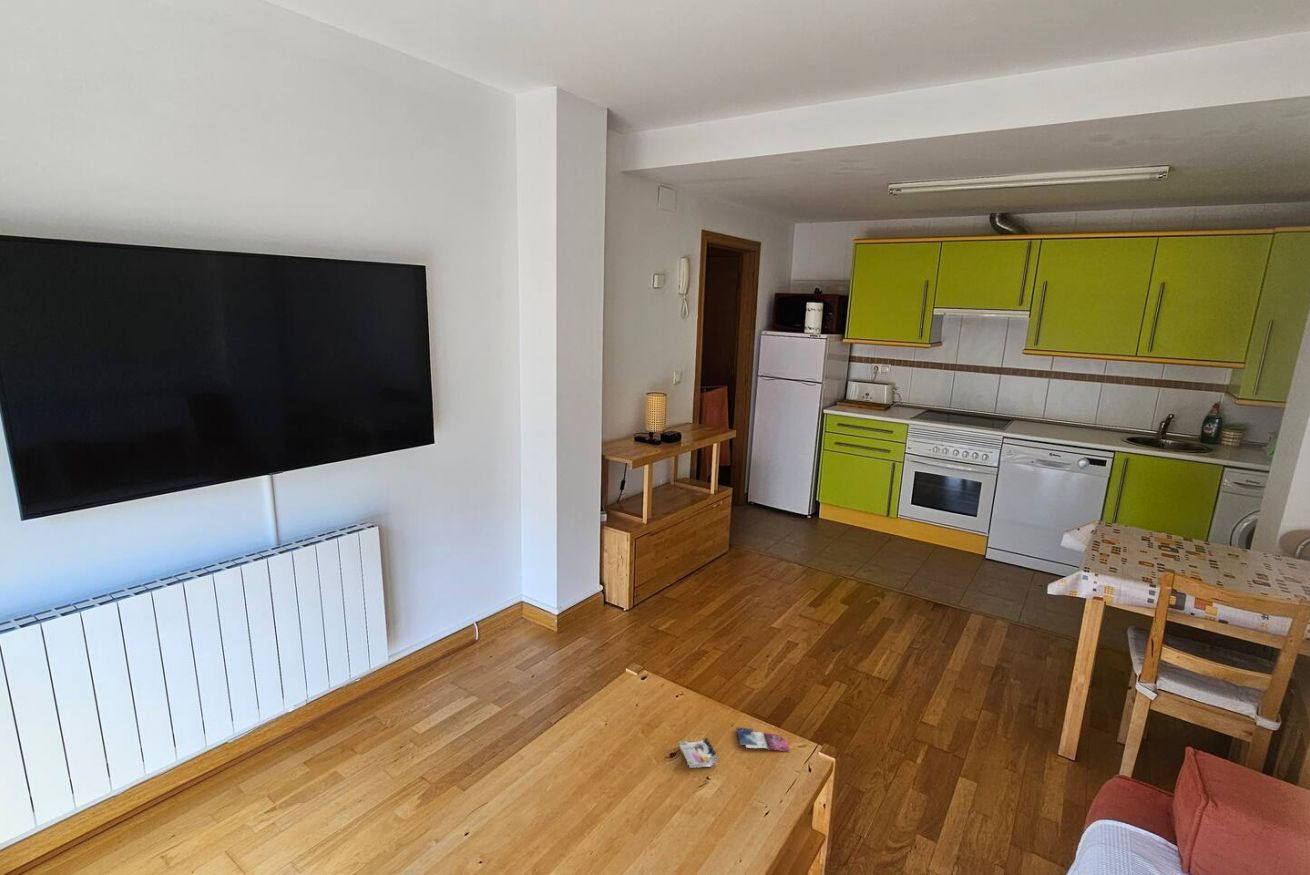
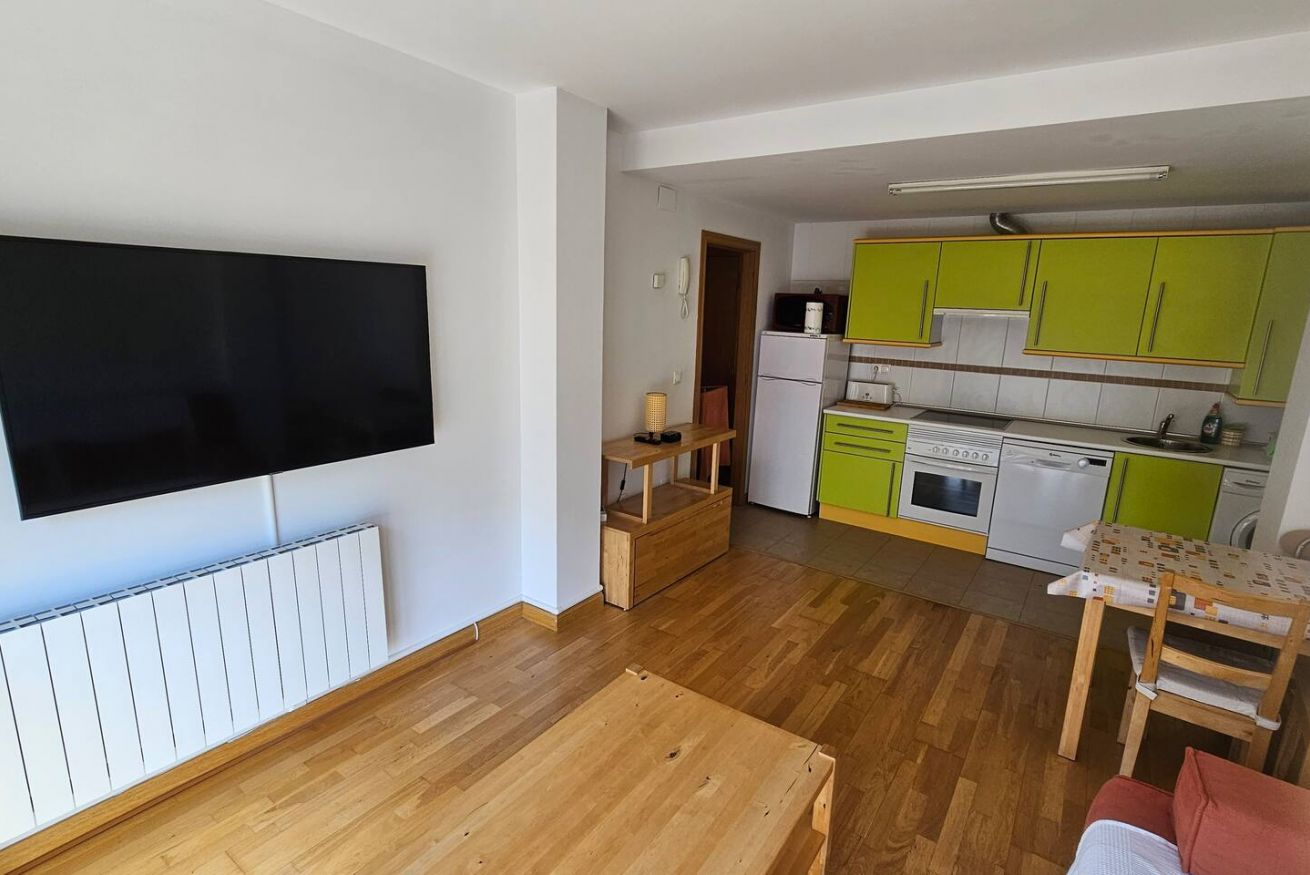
- magazine [677,727,791,769]
